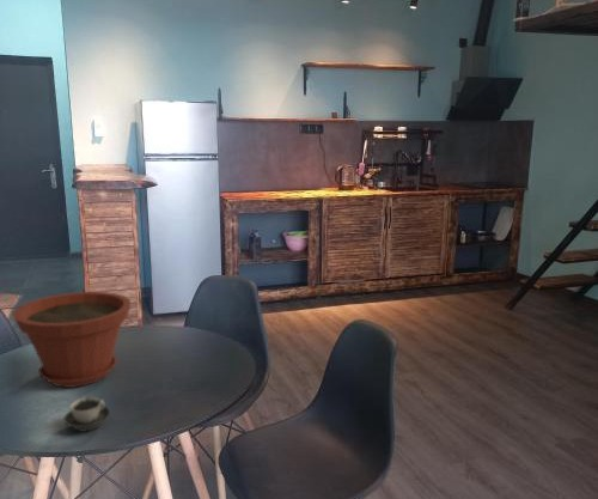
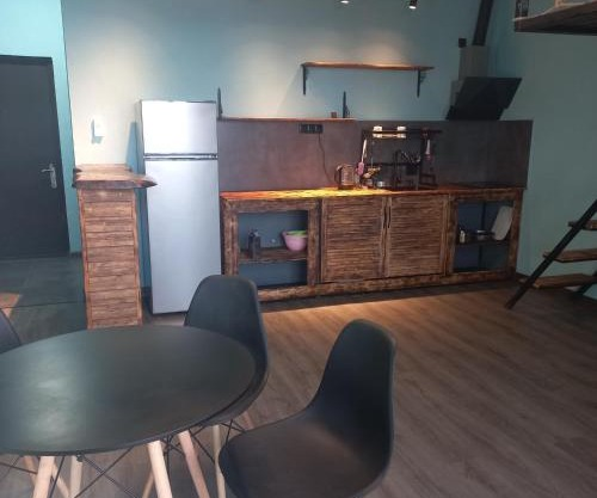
- plant pot [12,291,132,389]
- cup [62,396,111,433]
